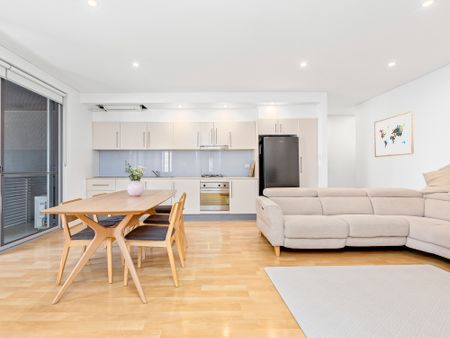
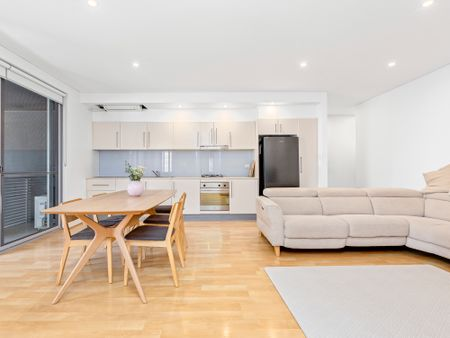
- wall art [373,110,415,158]
